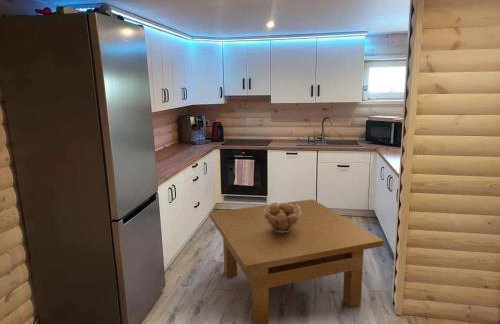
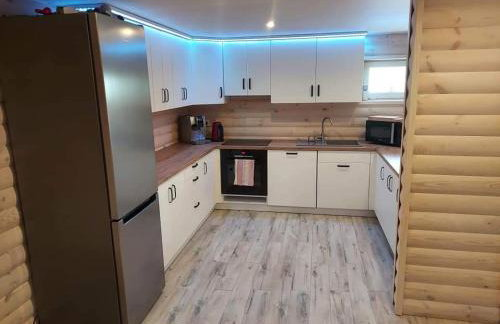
- table [209,198,385,324]
- fruit basket [264,202,301,233]
